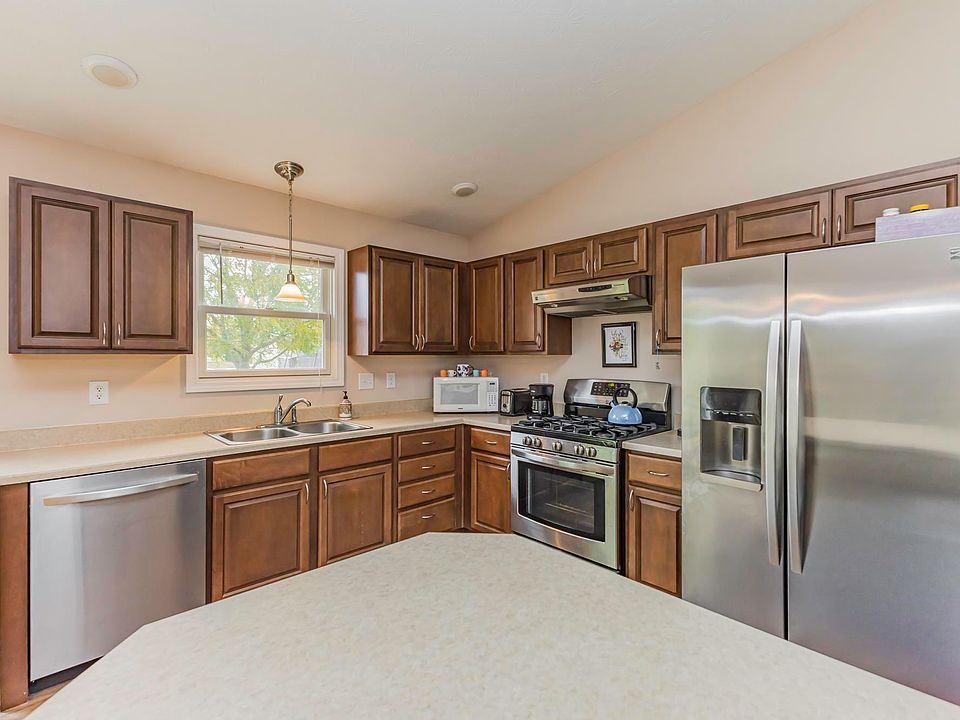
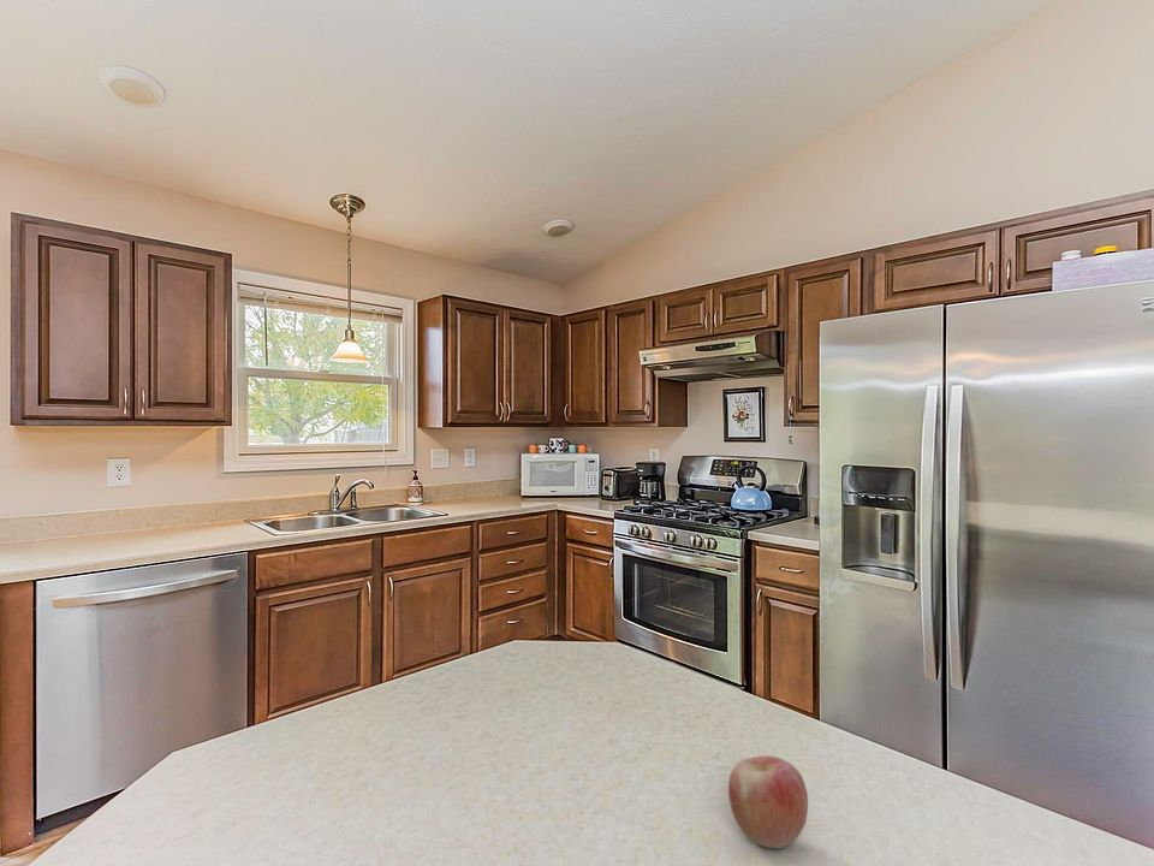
+ apple [727,754,809,849]
